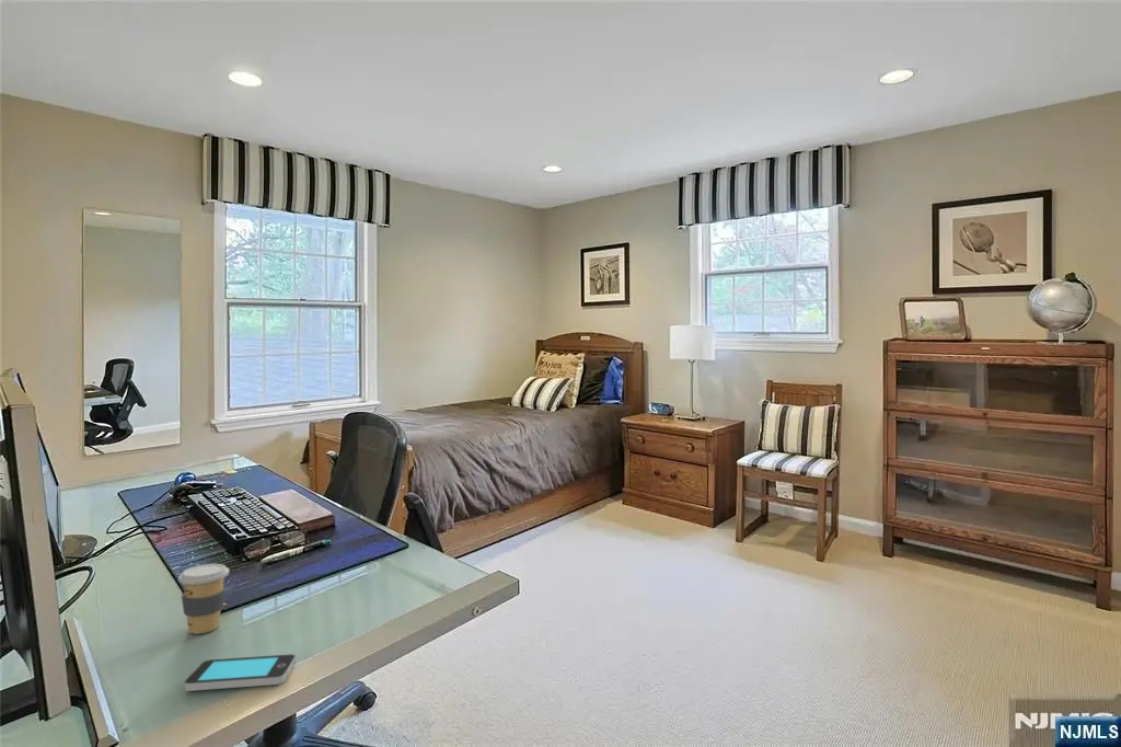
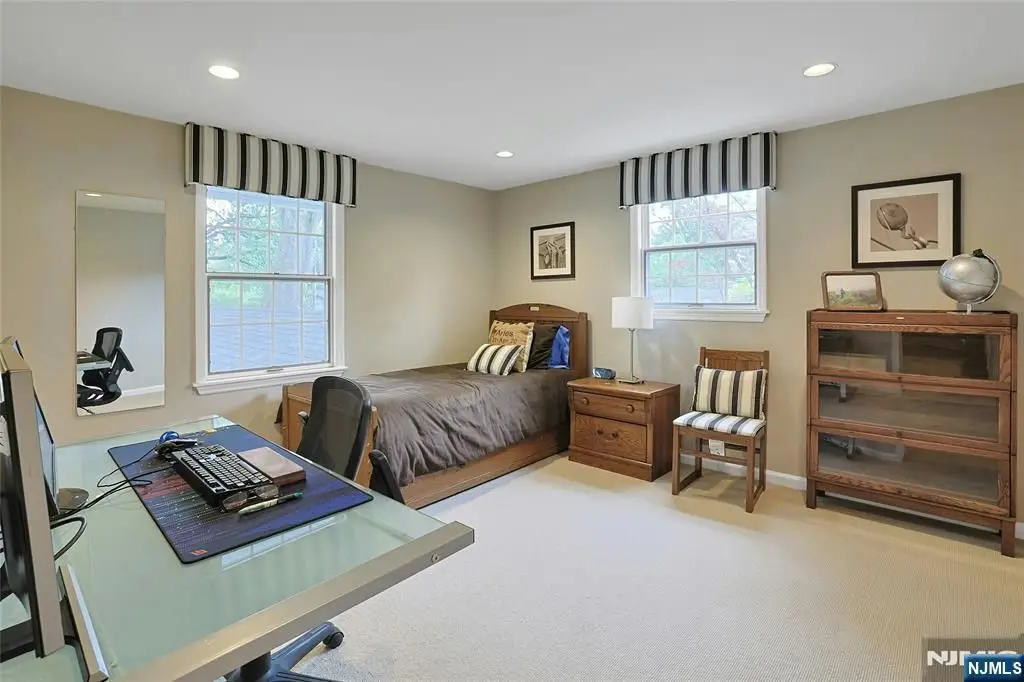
- coffee cup [177,563,230,635]
- smartphone [184,654,296,692]
